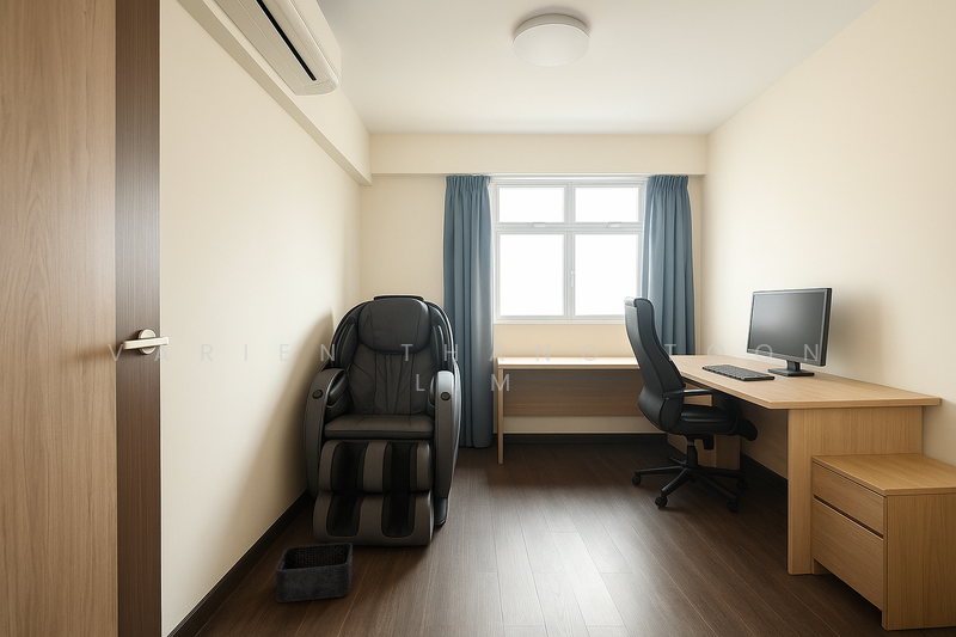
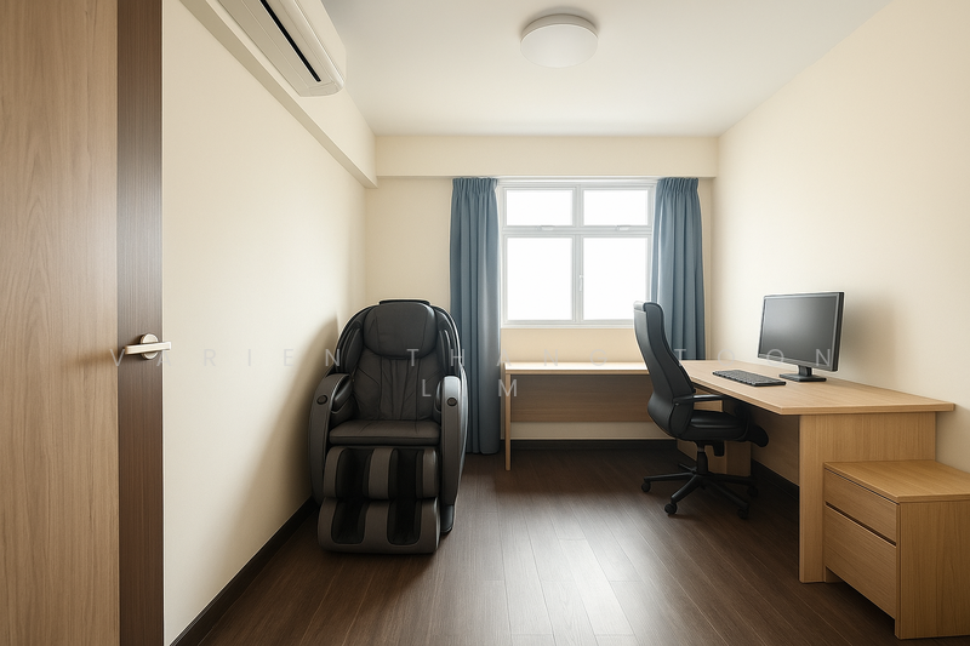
- storage bin [275,541,354,604]
